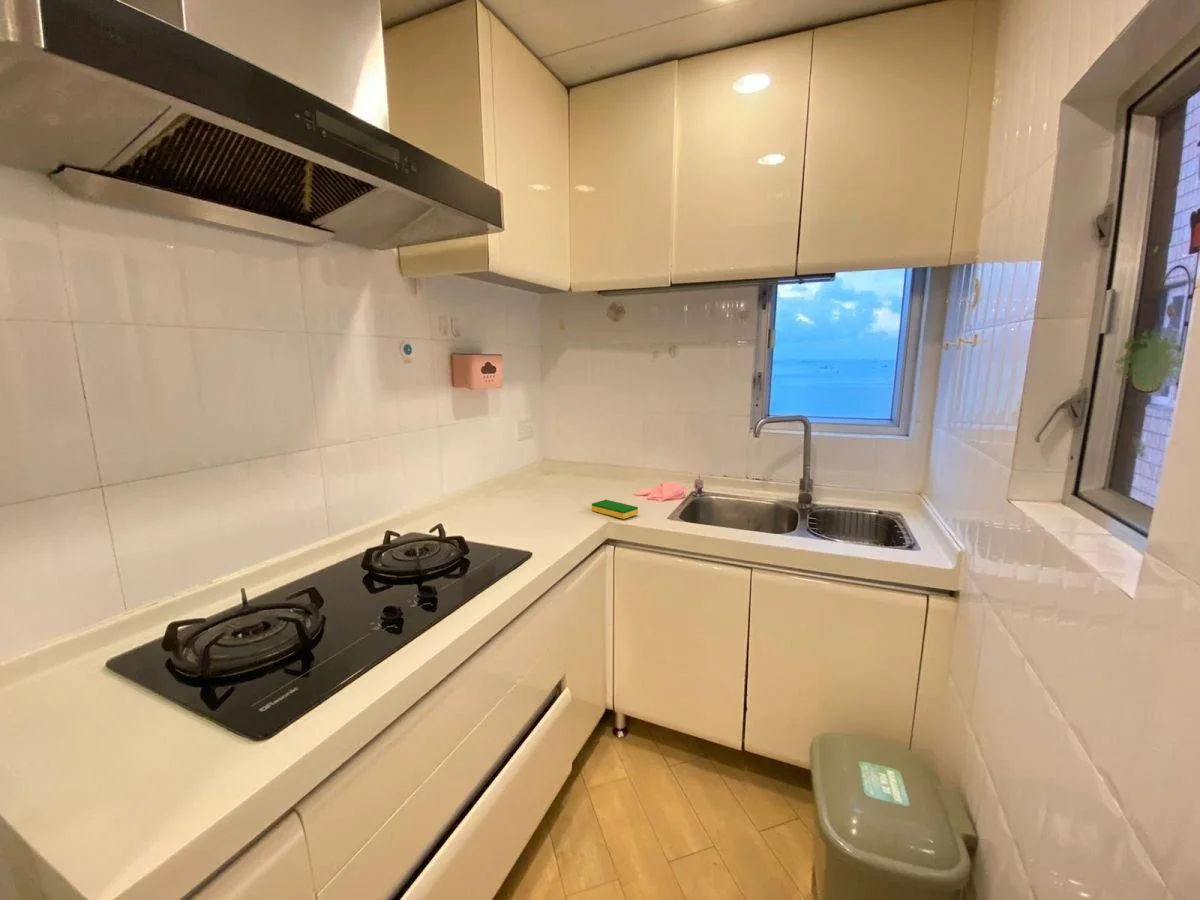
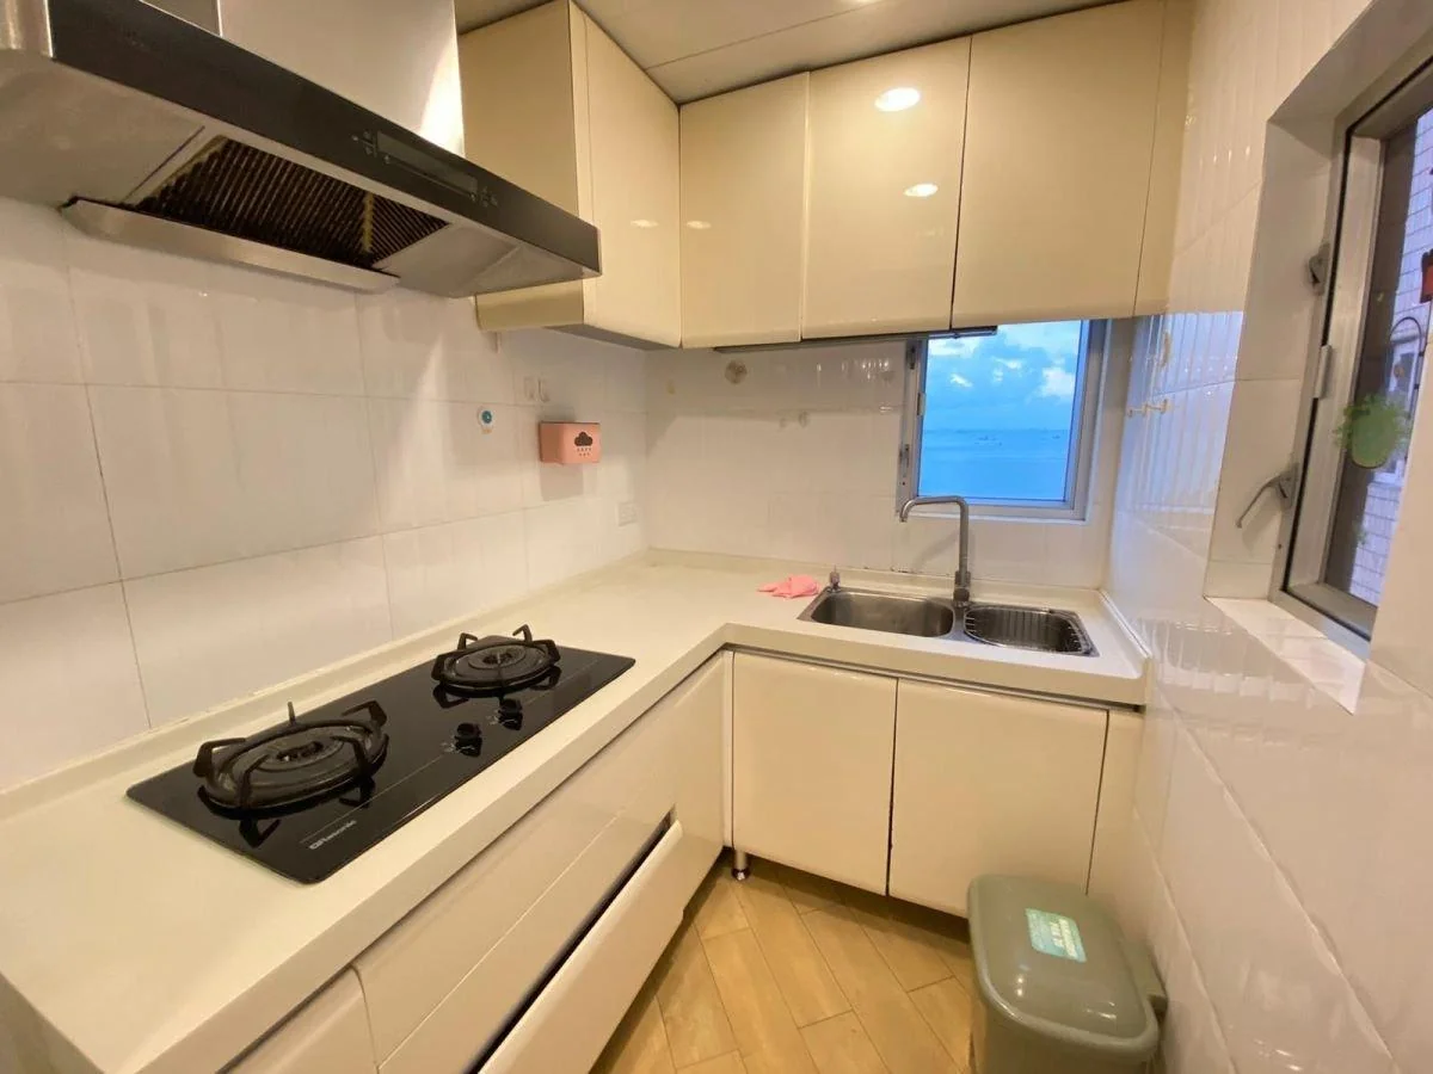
- dish sponge [591,499,639,520]
